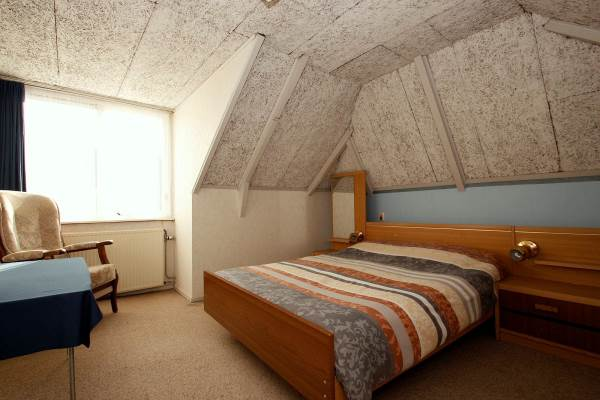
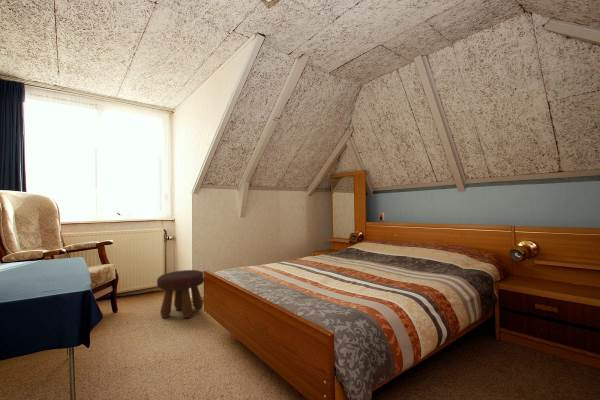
+ footstool [156,269,205,319]
